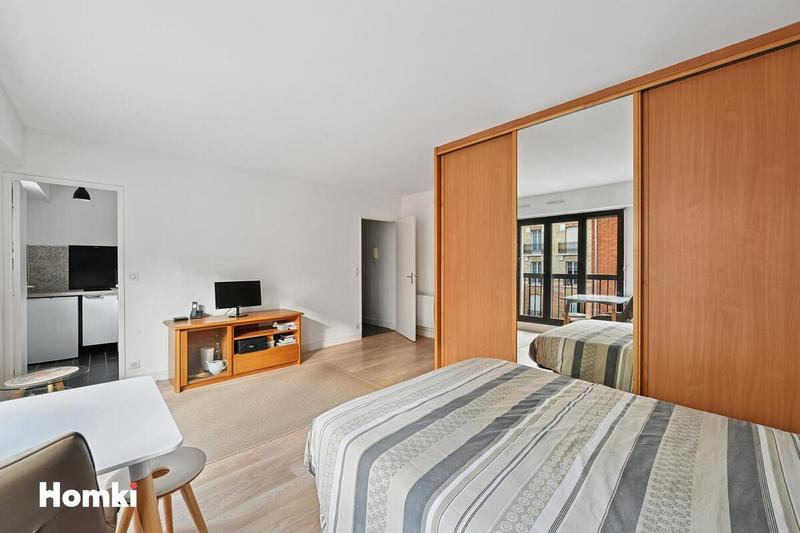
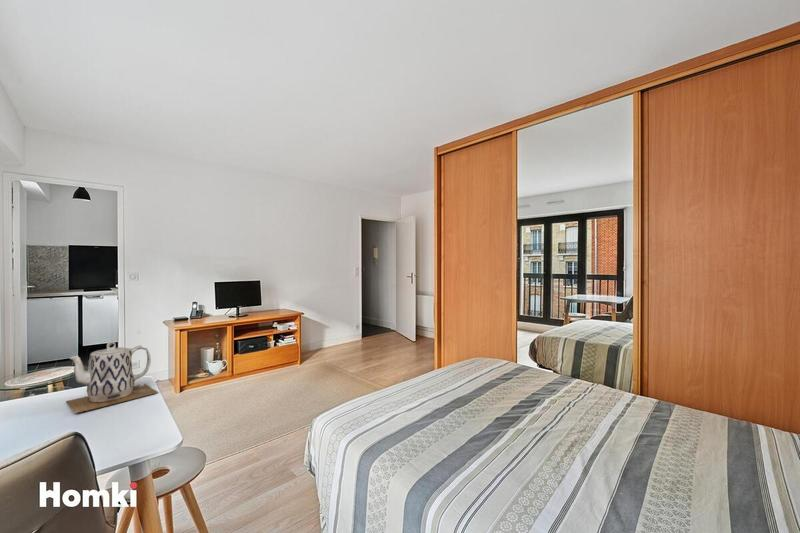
+ teapot [65,340,159,414]
